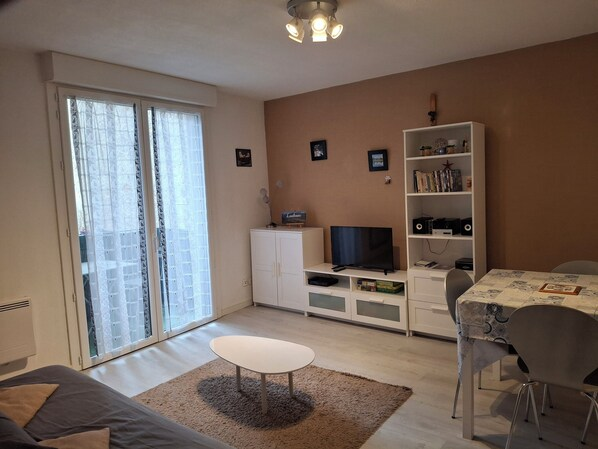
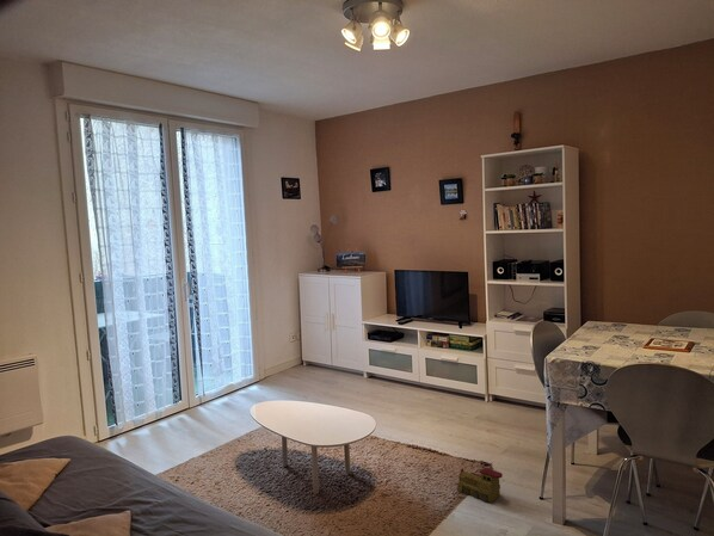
+ toy train [456,467,504,504]
